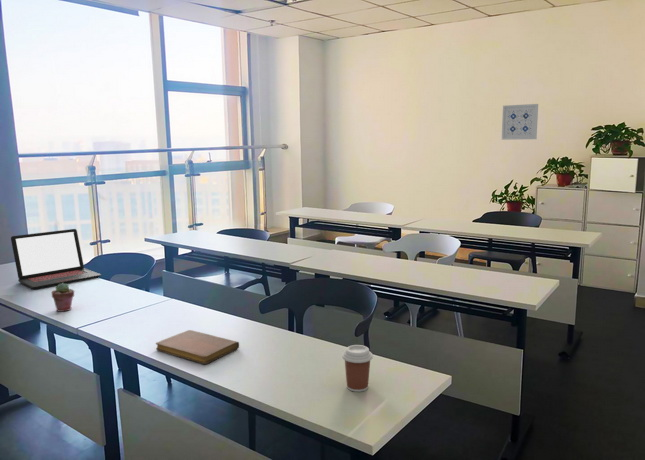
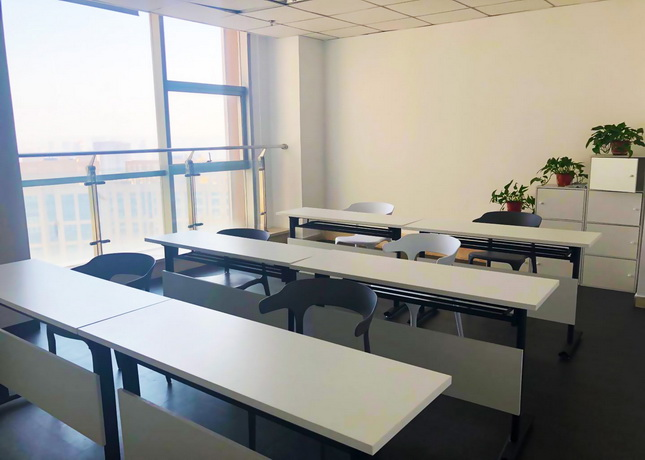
- wall art [501,103,539,141]
- potted succulent [51,283,75,313]
- laptop [10,228,102,290]
- coffee cup [341,344,374,393]
- notebook [155,329,240,365]
